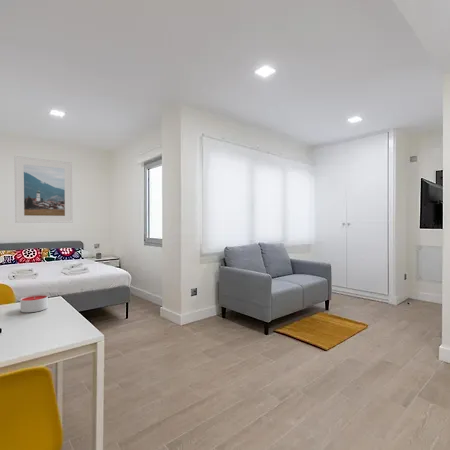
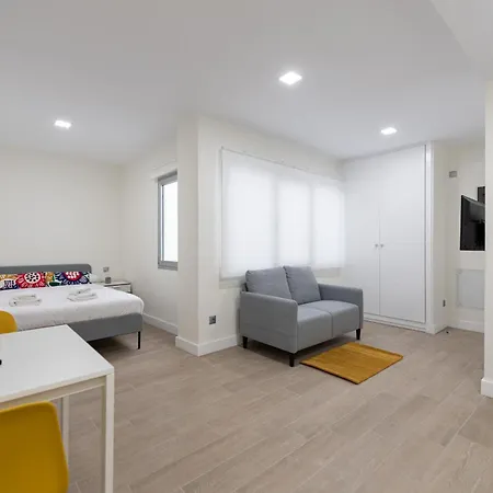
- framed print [13,155,73,224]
- candle [19,294,49,313]
